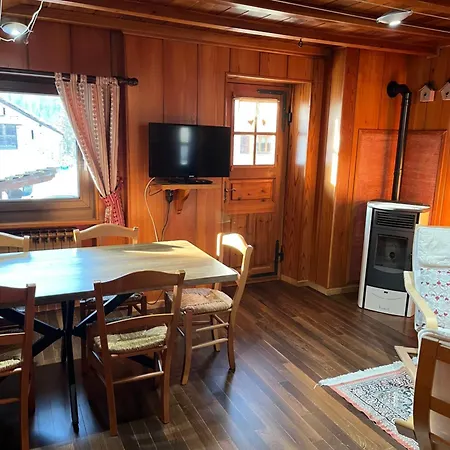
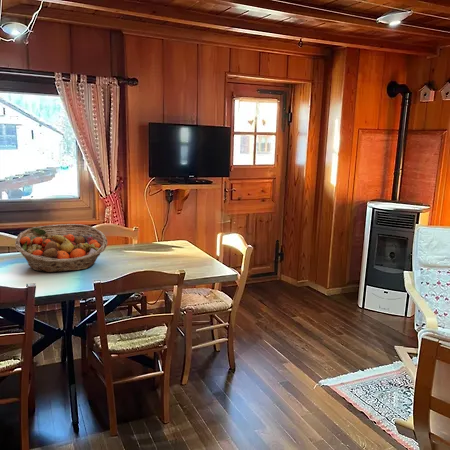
+ fruit basket [14,223,108,273]
